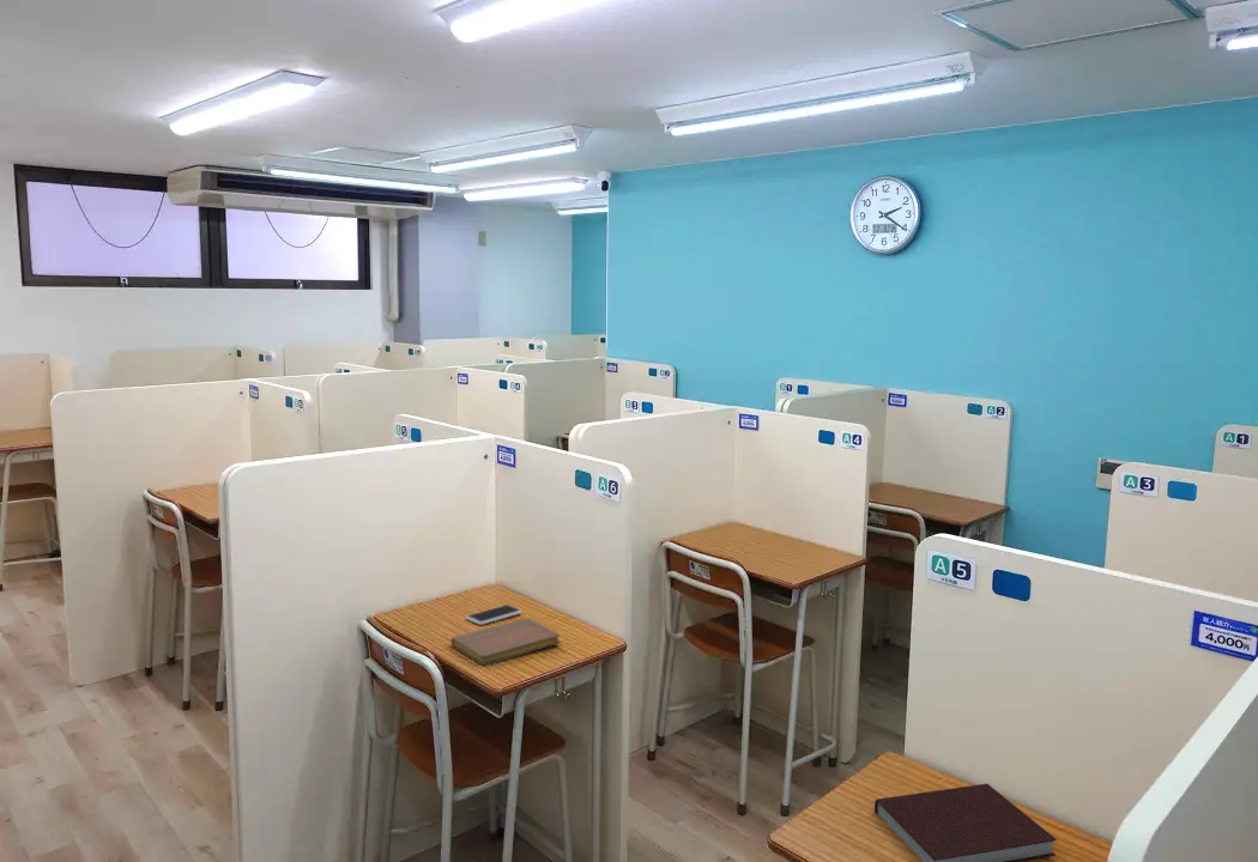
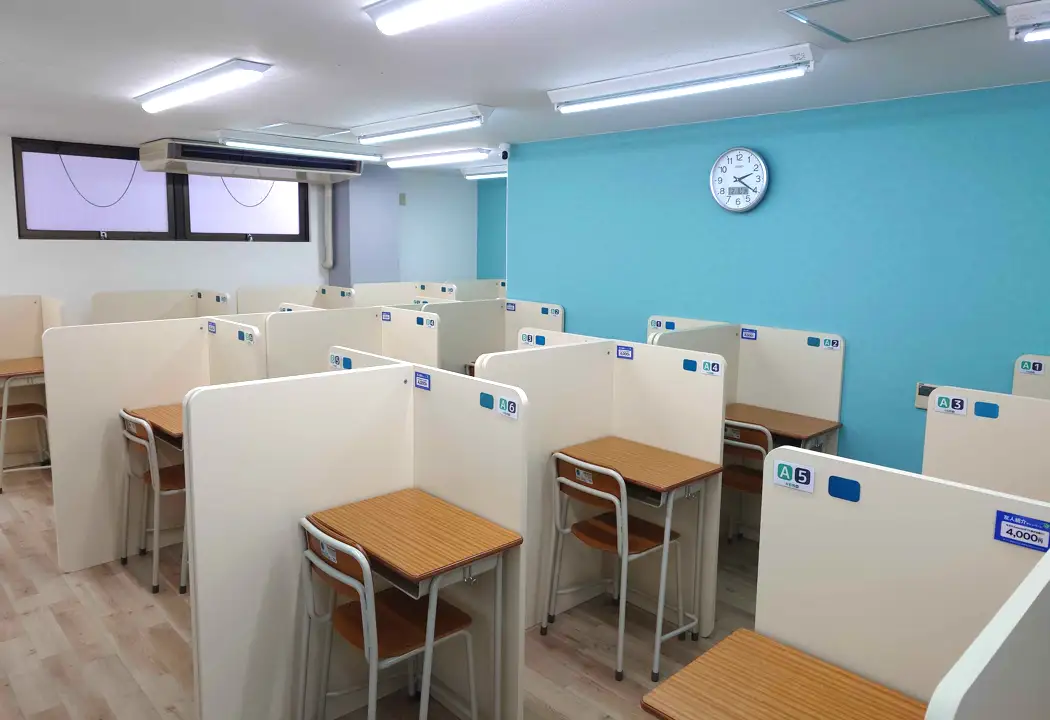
- notebook [450,617,562,667]
- smartphone [465,603,522,626]
- notebook [873,783,1058,862]
